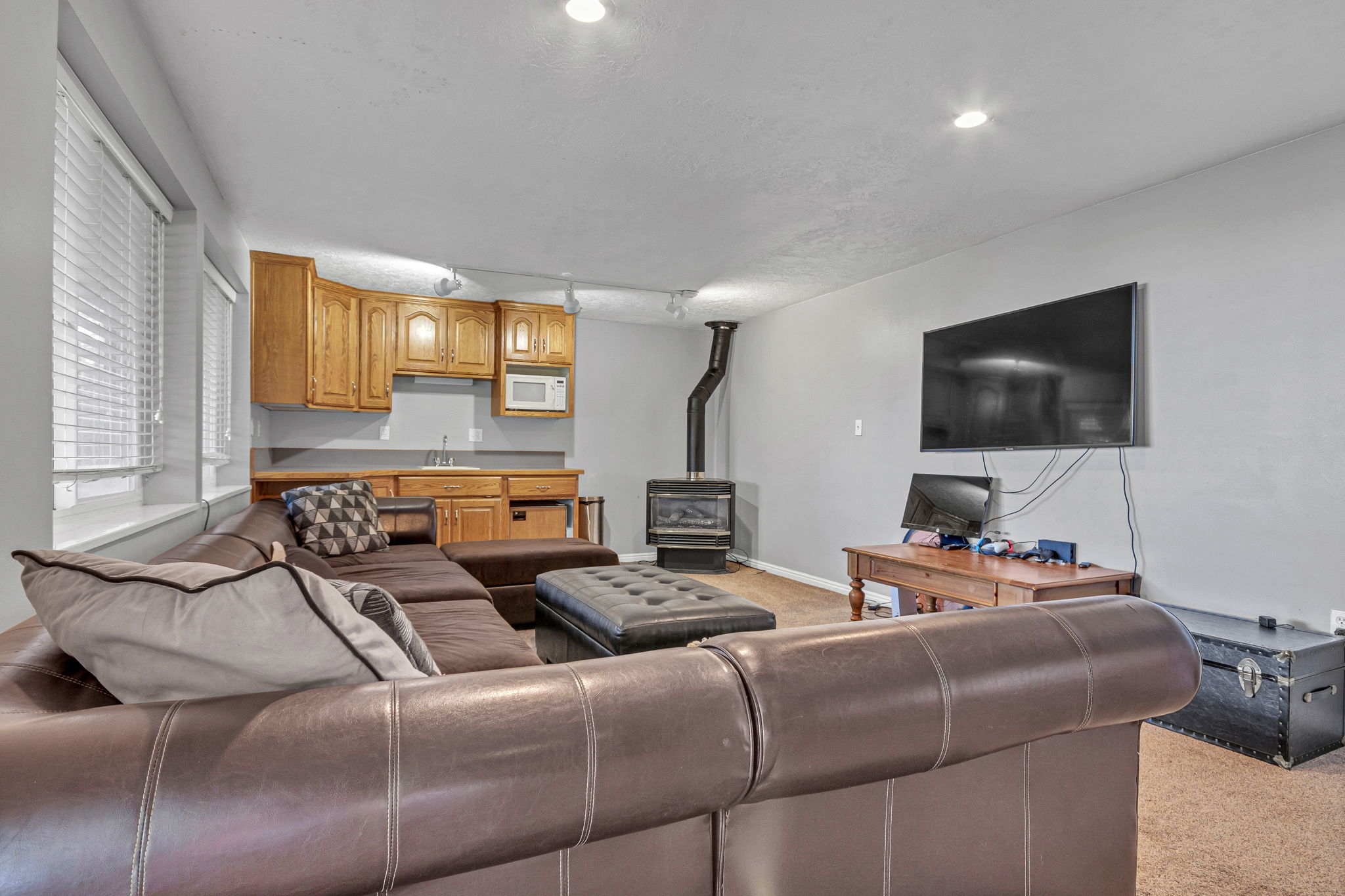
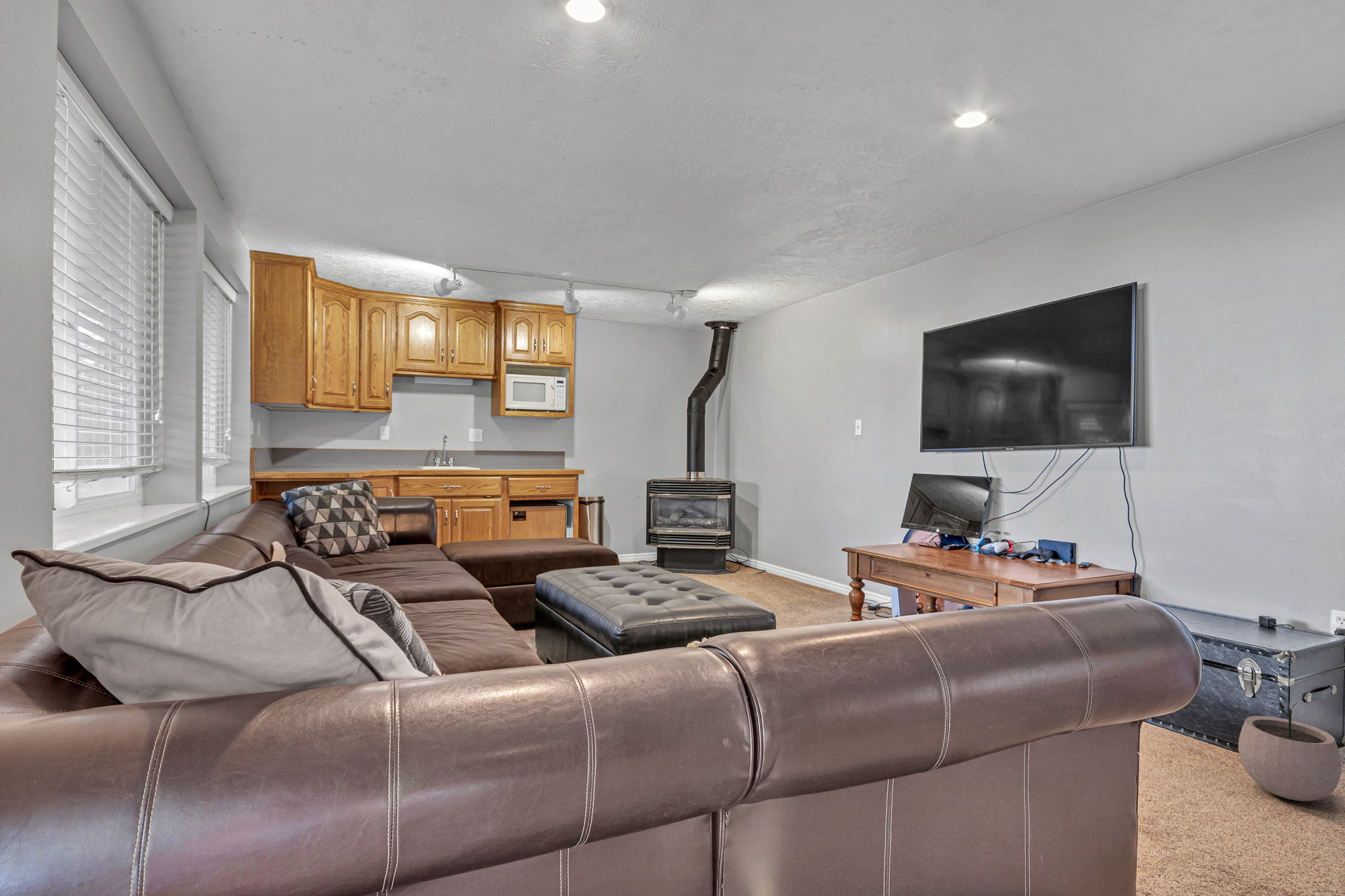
+ plant pot [1238,702,1342,802]
